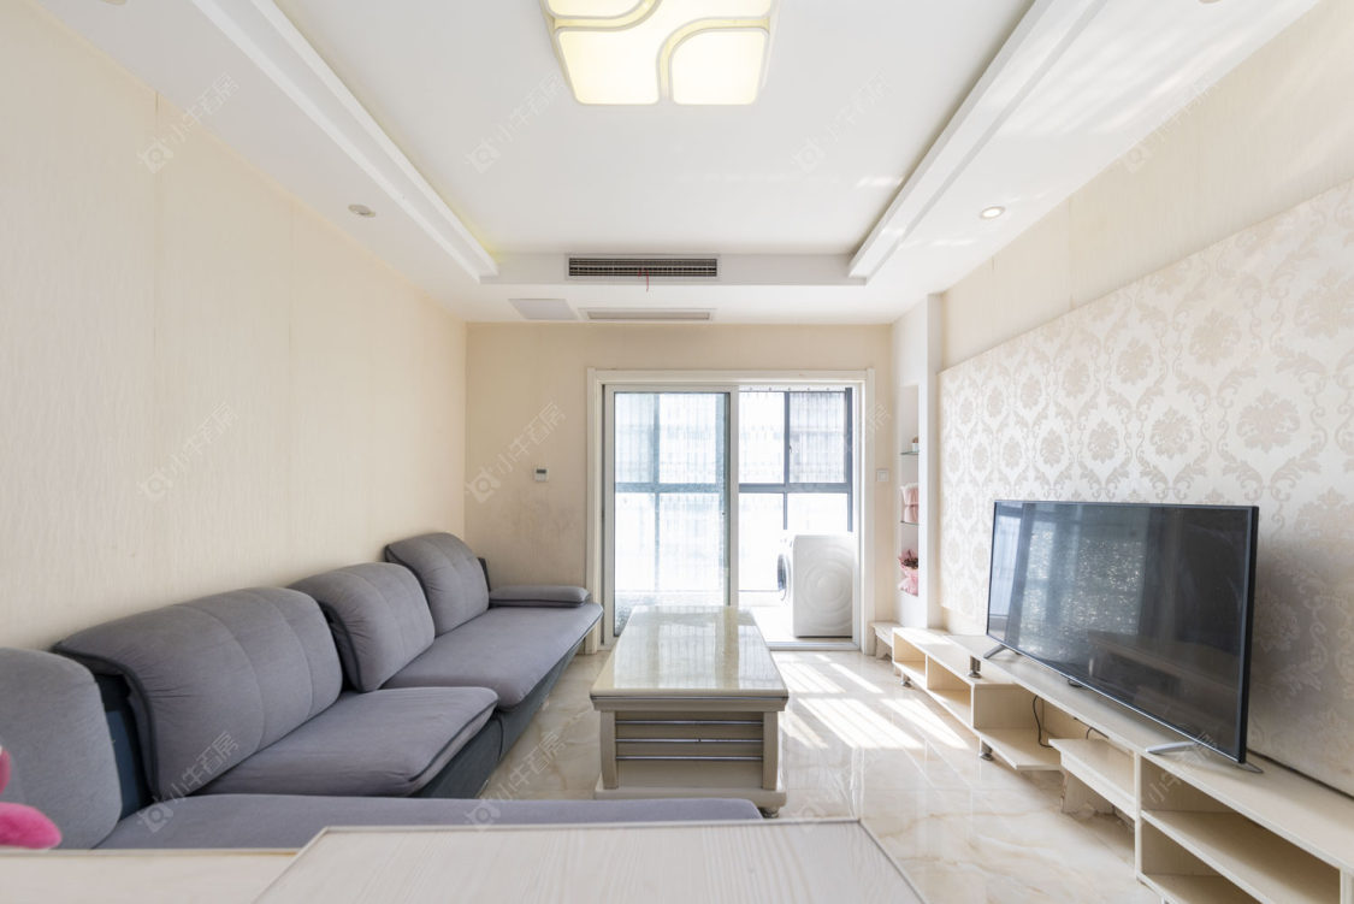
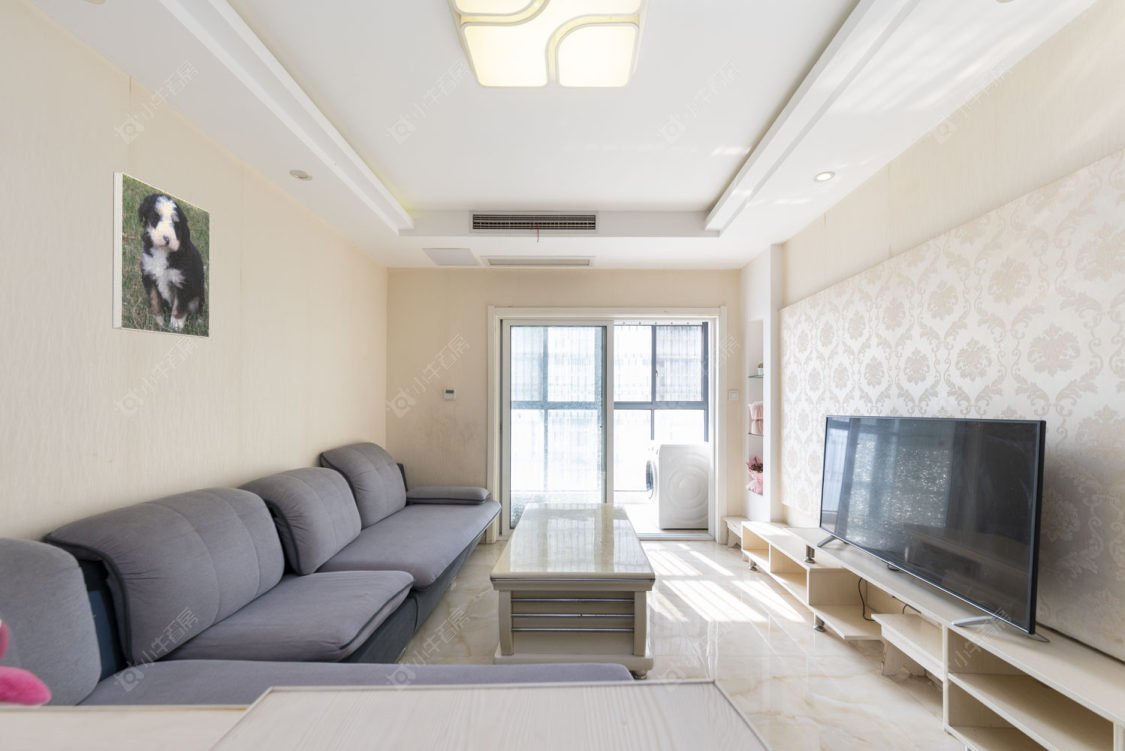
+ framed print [111,171,211,339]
